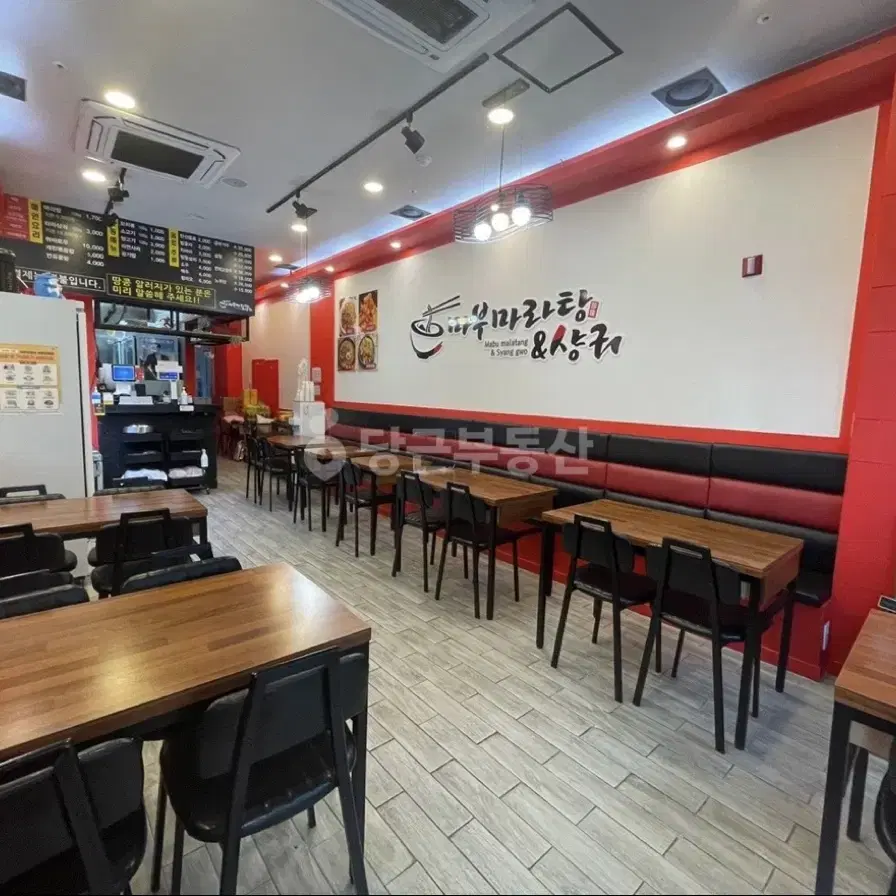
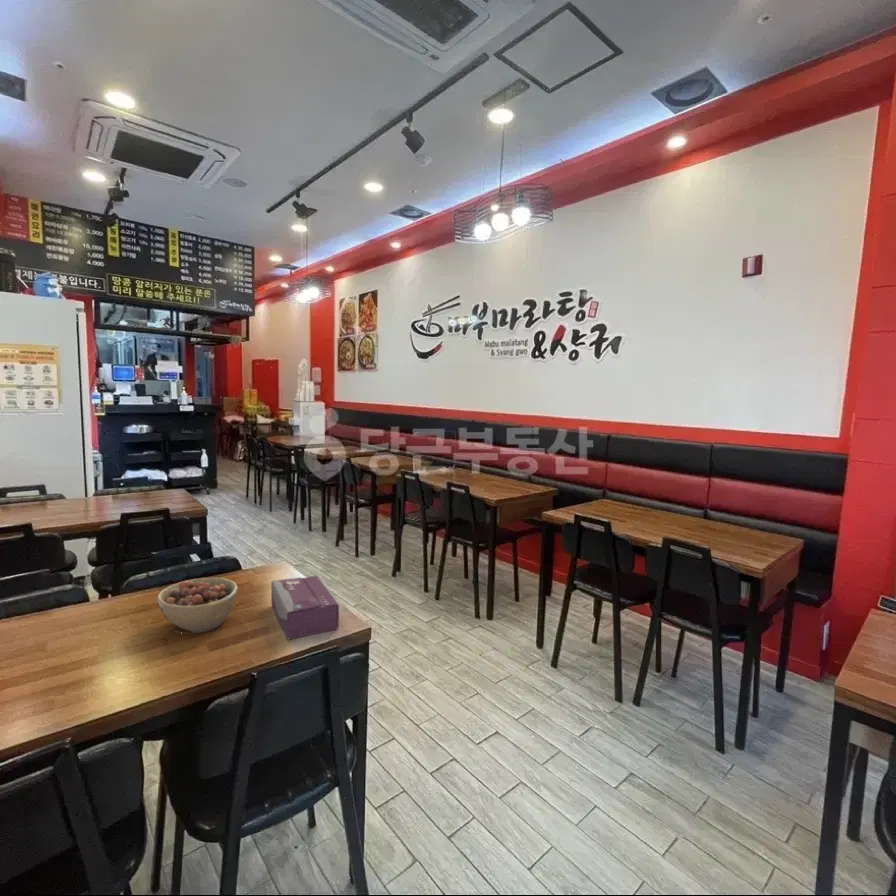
+ bowl [156,577,239,635]
+ tissue box [270,574,340,641]
